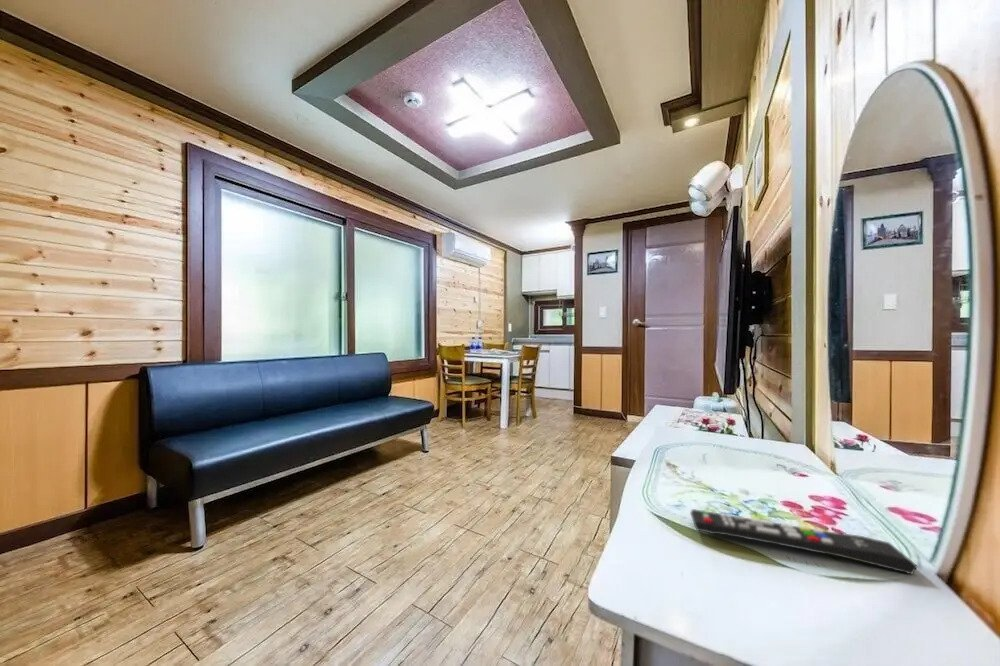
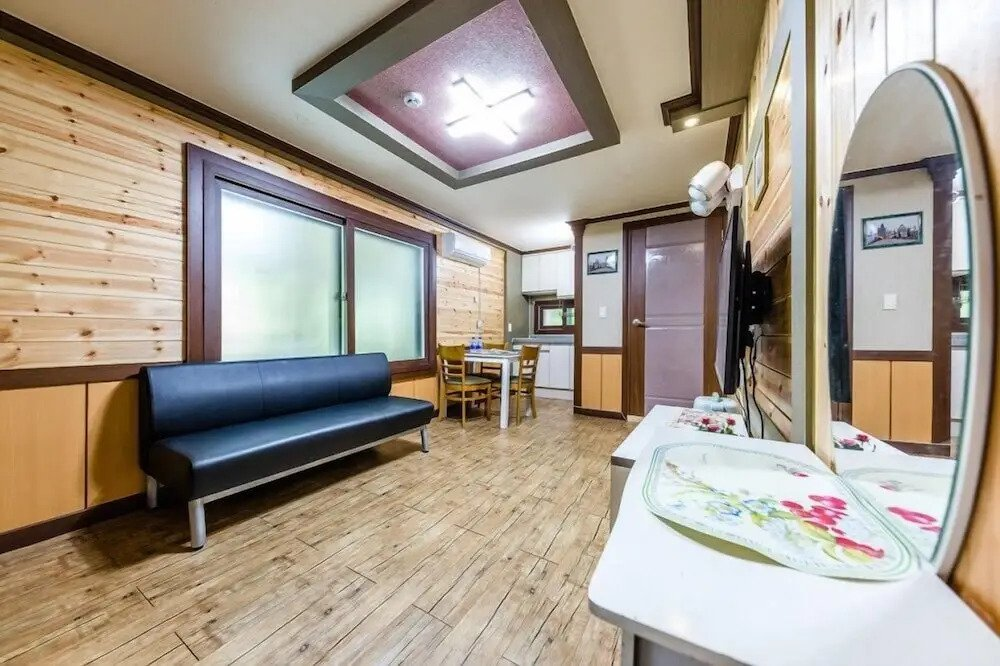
- remote control [689,508,919,576]
